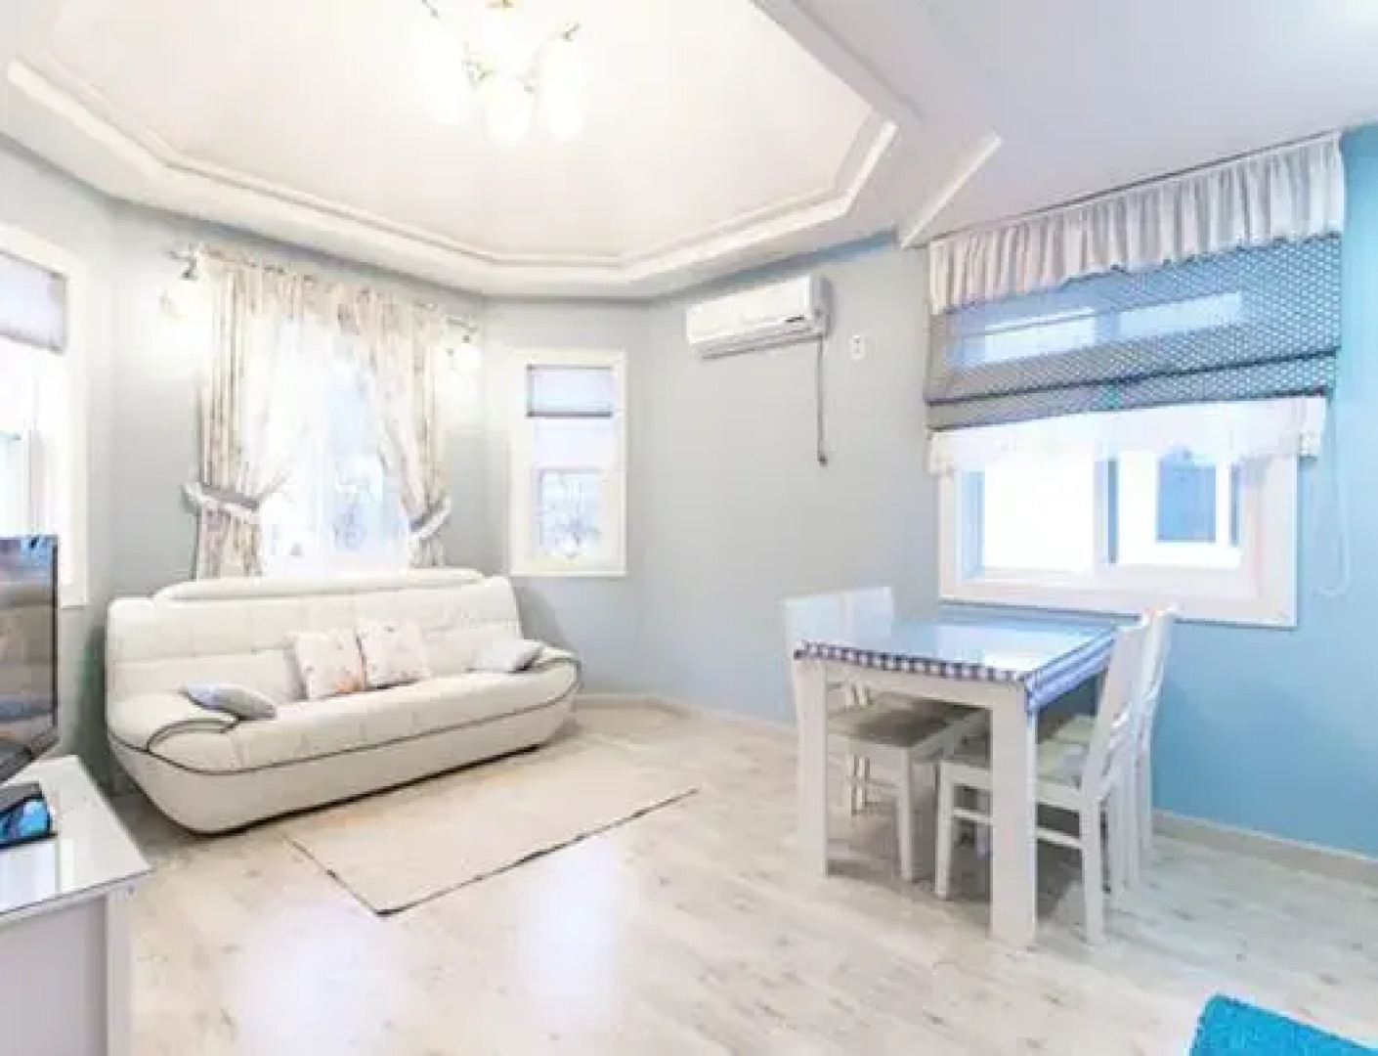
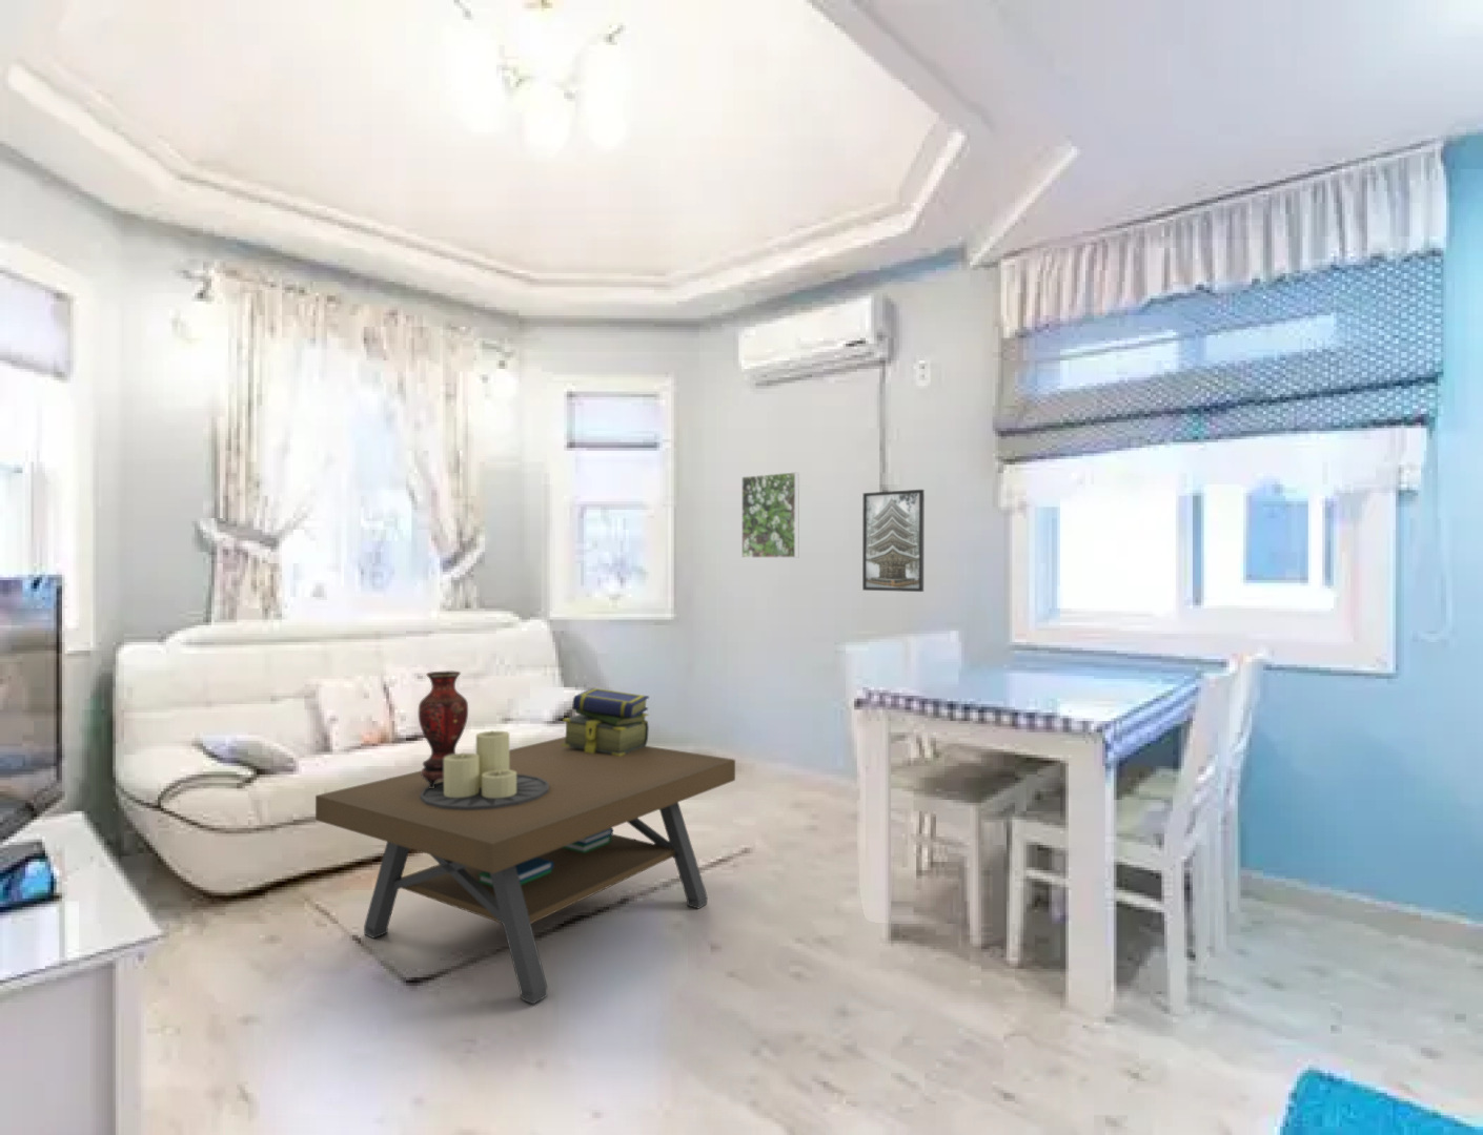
+ stack of books [562,687,650,756]
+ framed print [741,471,801,559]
+ coffee table [315,730,736,1005]
+ vase [418,670,469,788]
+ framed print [861,489,926,593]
